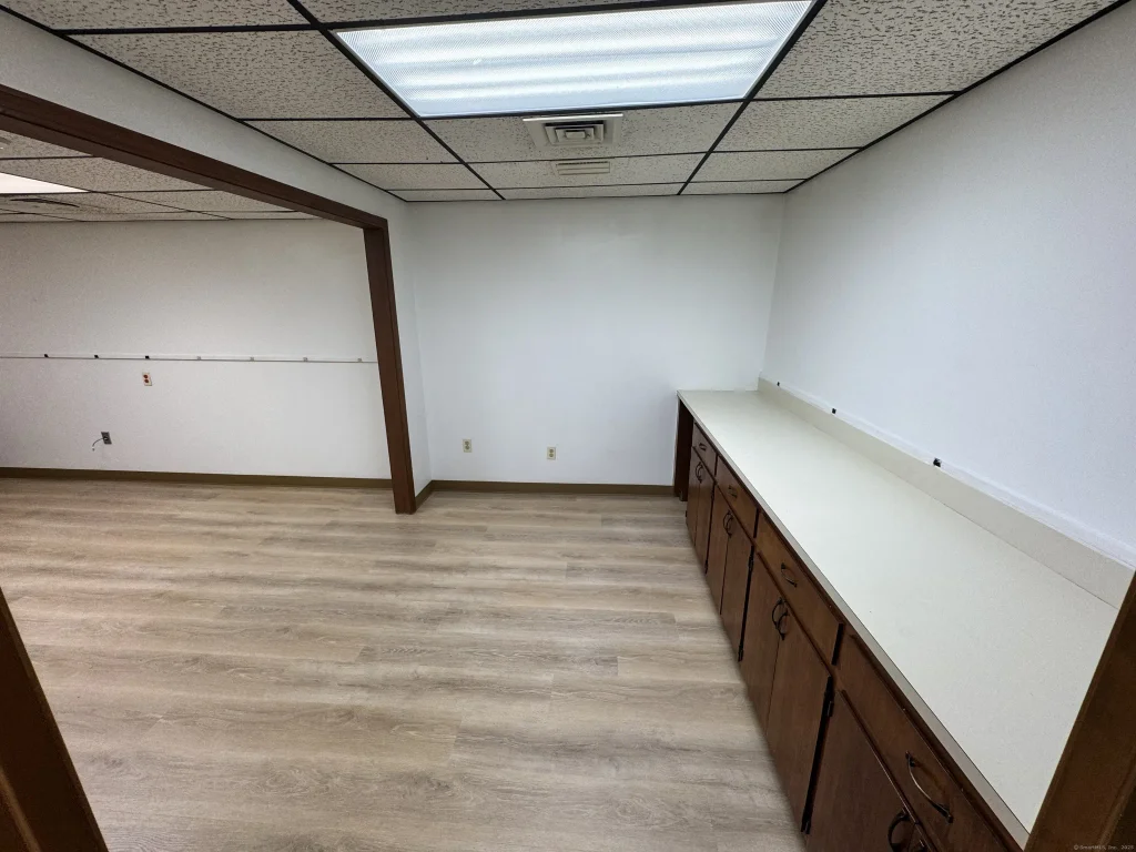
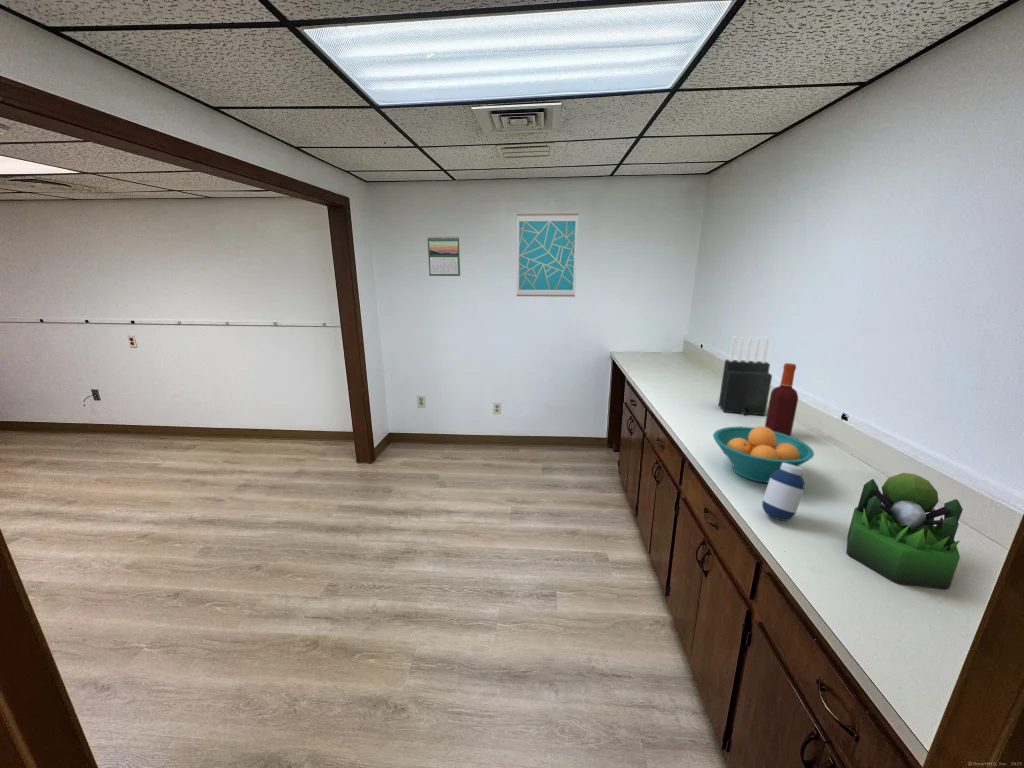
+ knife block [718,335,773,416]
+ plant [845,472,964,590]
+ fruit bowl [712,426,815,483]
+ wall art [516,212,579,298]
+ medicine bottle [761,463,806,522]
+ bottle [764,362,799,436]
+ calendar [427,235,461,277]
